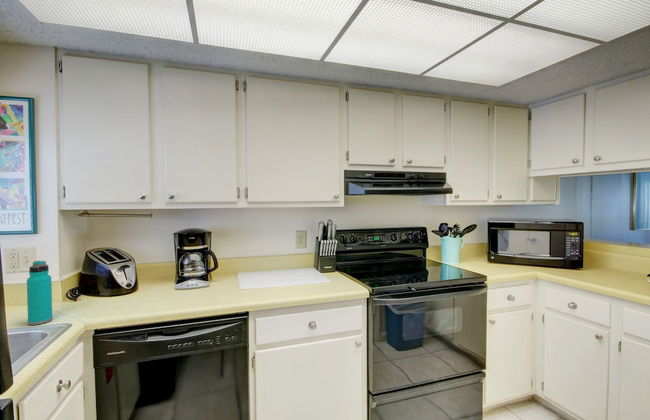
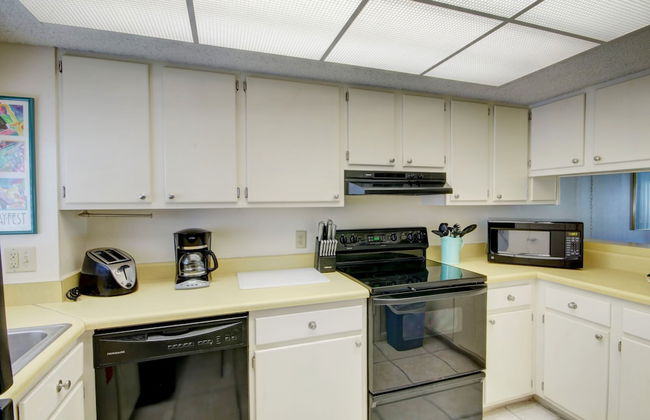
- water bottle [26,260,53,326]
